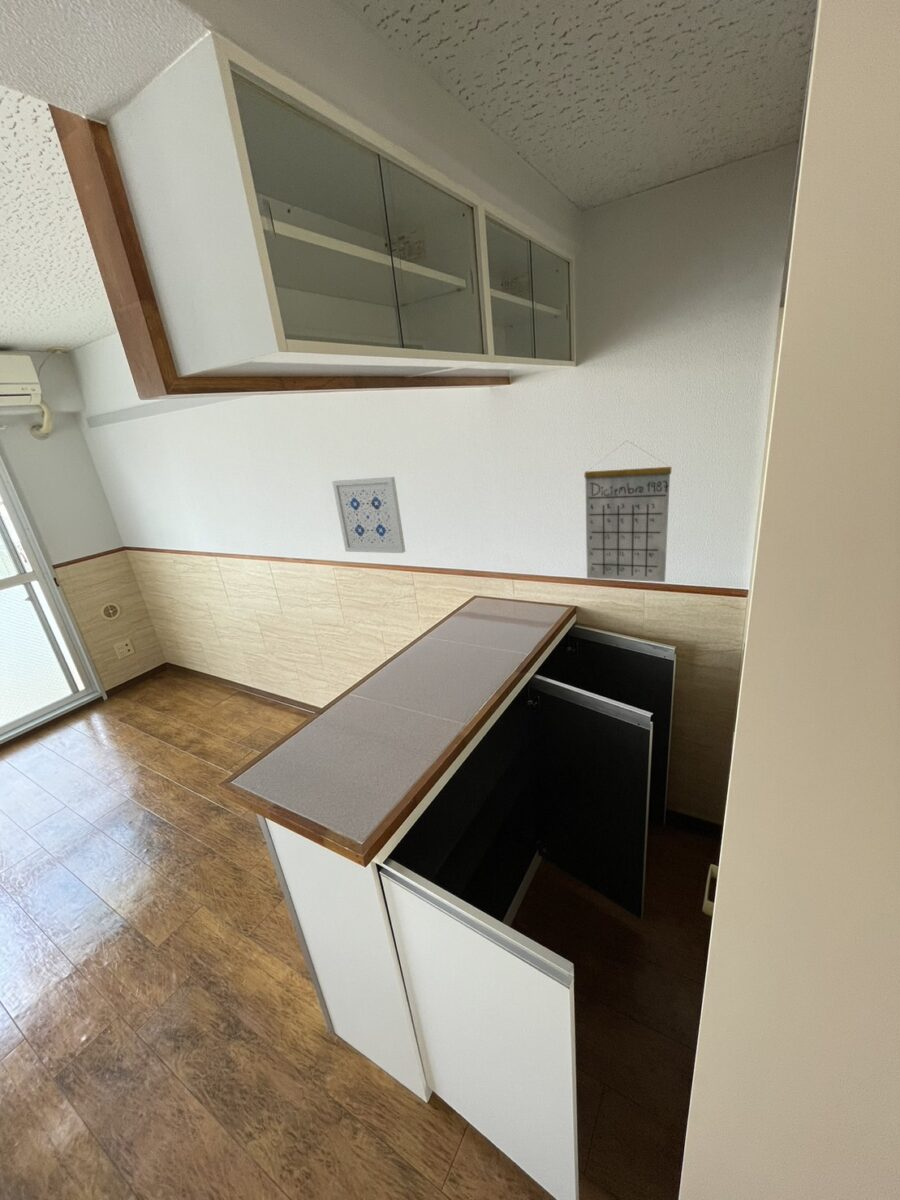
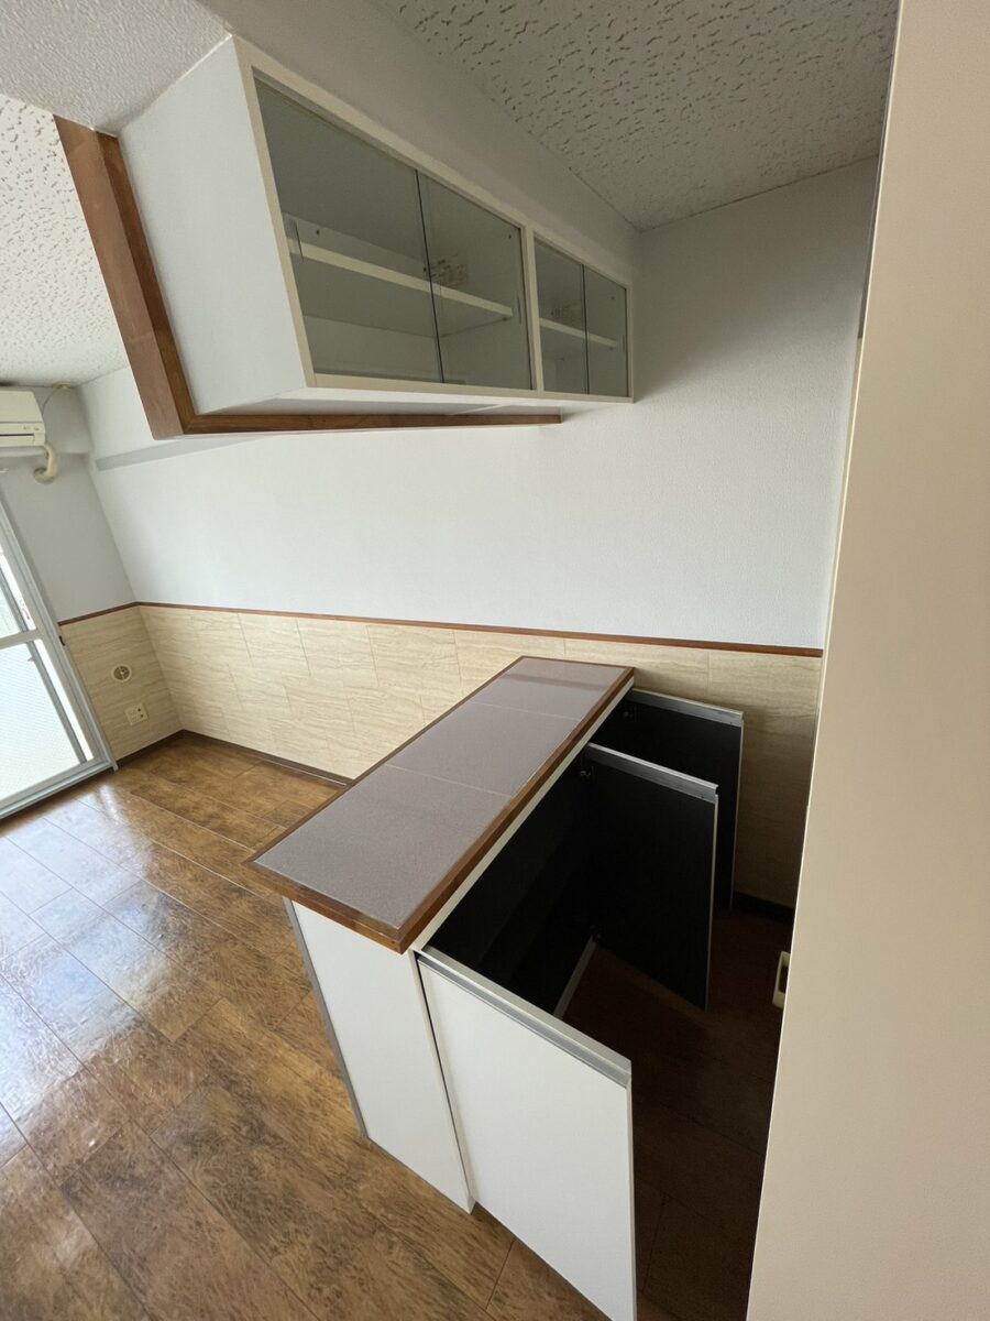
- calendar [583,440,672,583]
- wall art [331,476,407,554]
